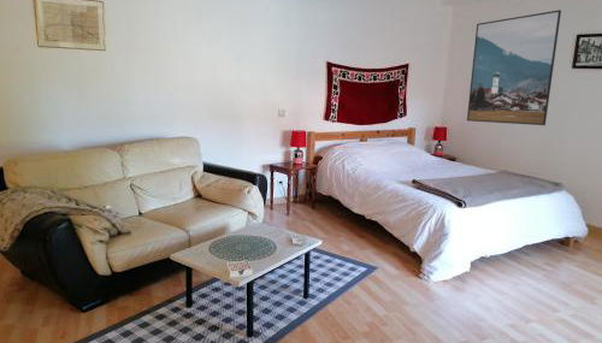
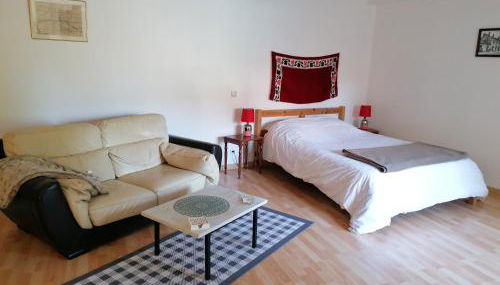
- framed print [466,10,562,126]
